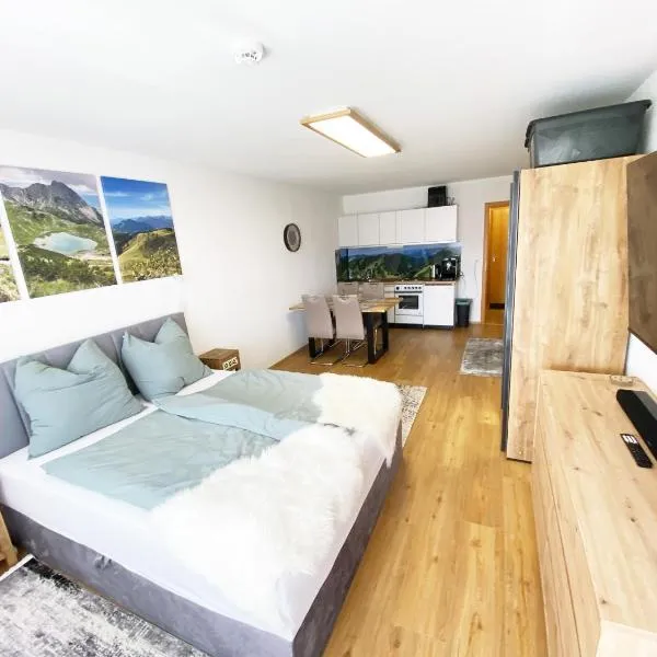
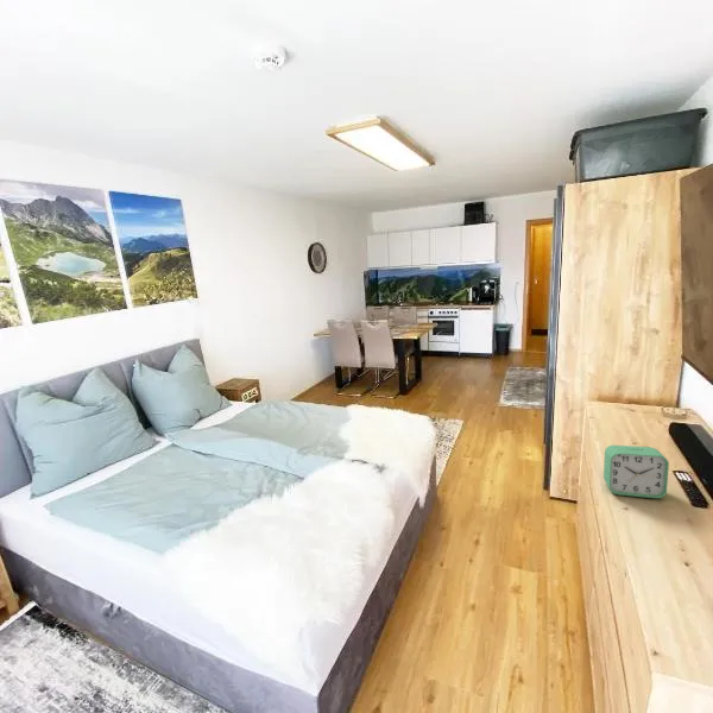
+ alarm clock [602,444,670,499]
